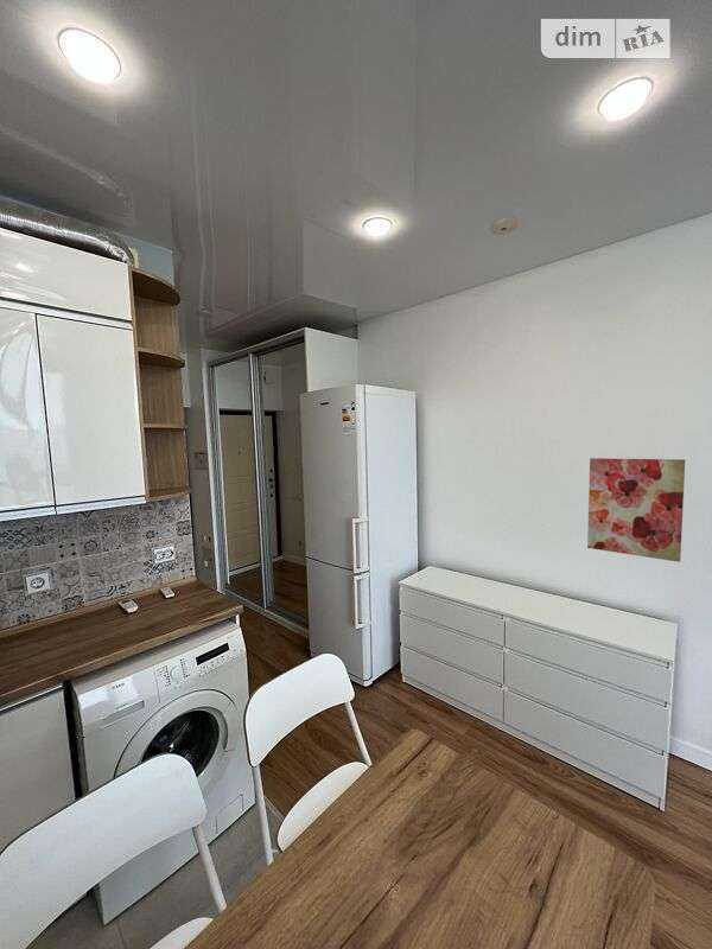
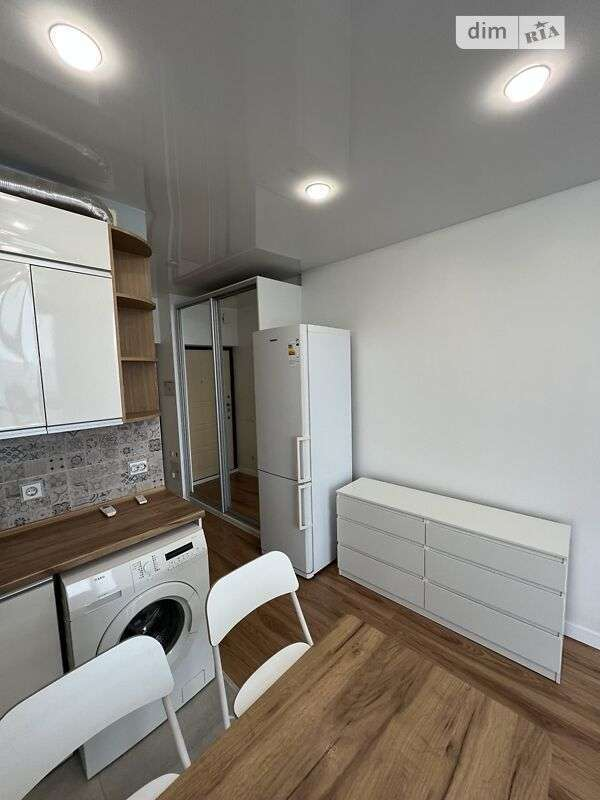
- wall art [586,457,686,563]
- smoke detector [488,212,520,236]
